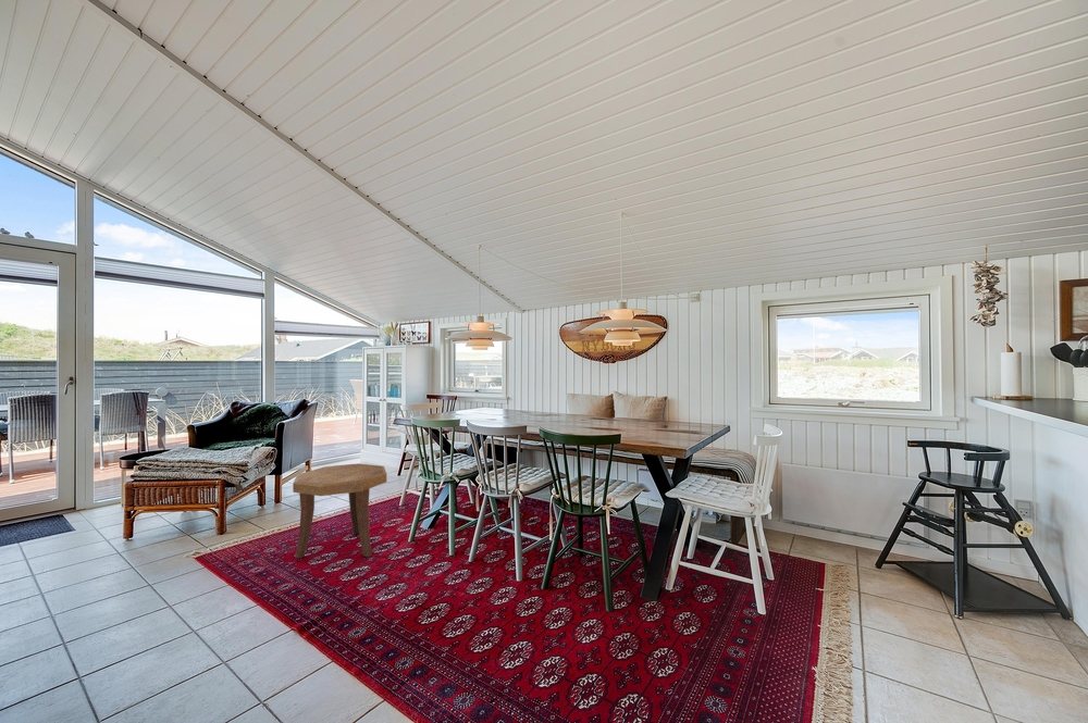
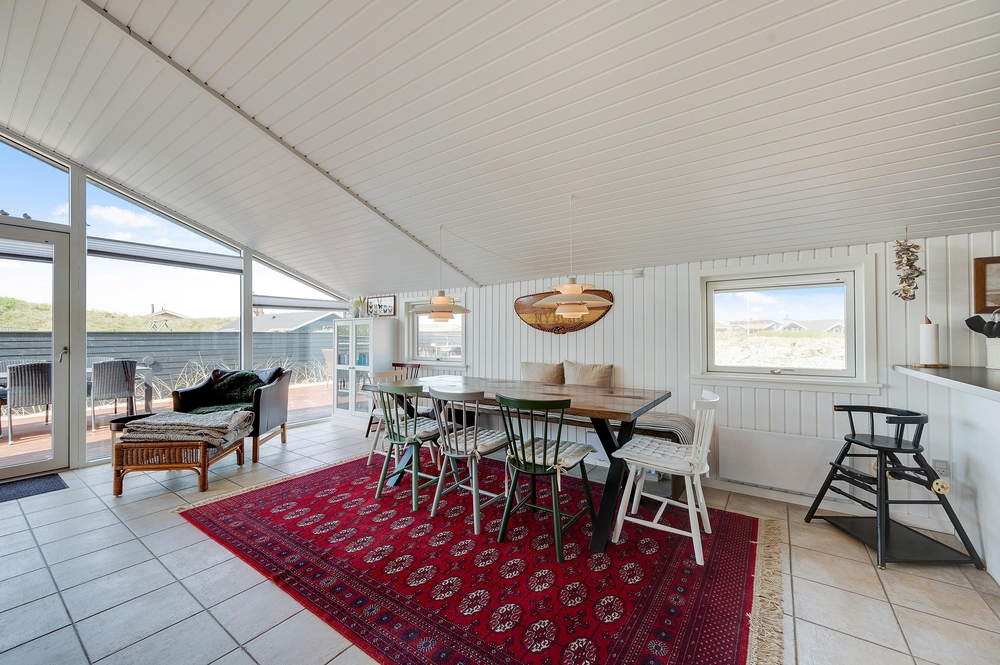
- side table [292,462,387,559]
